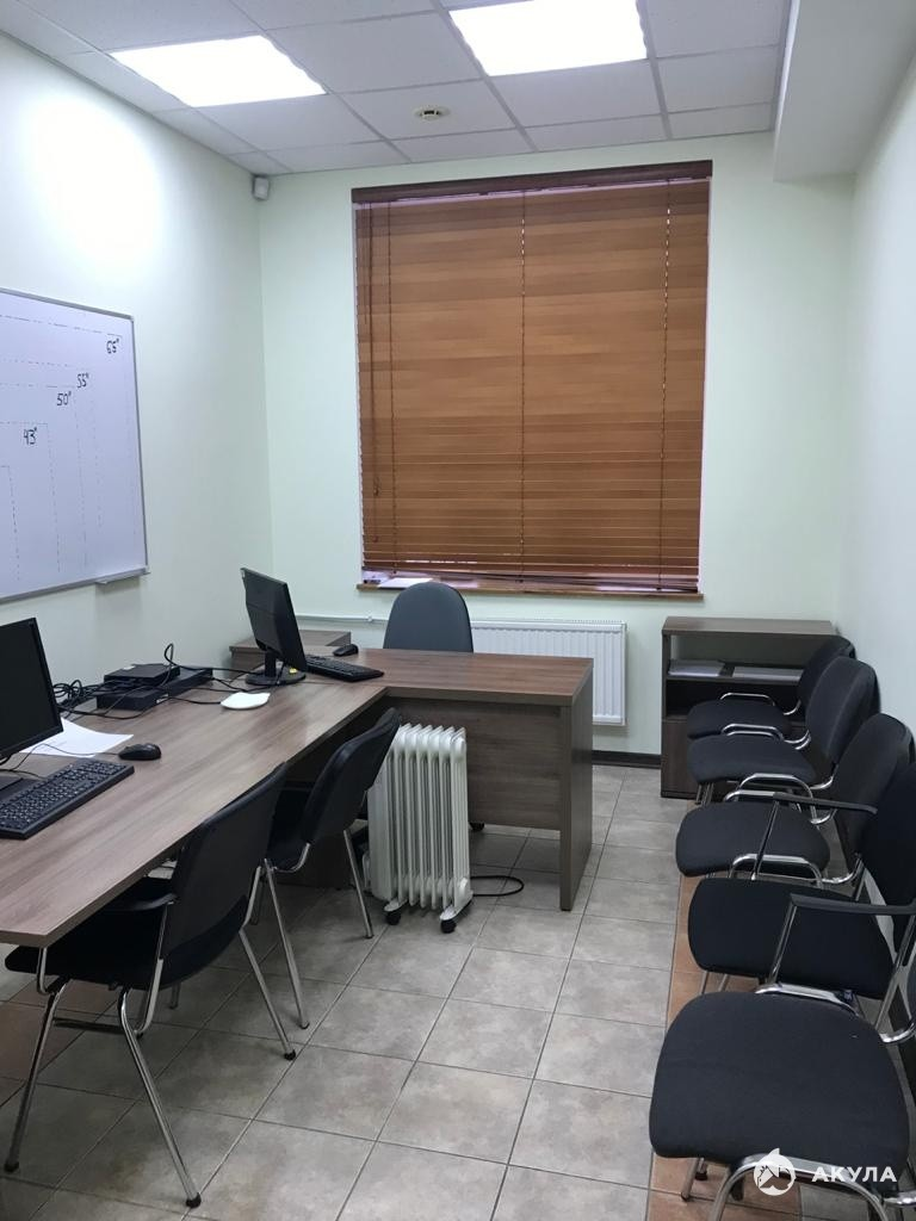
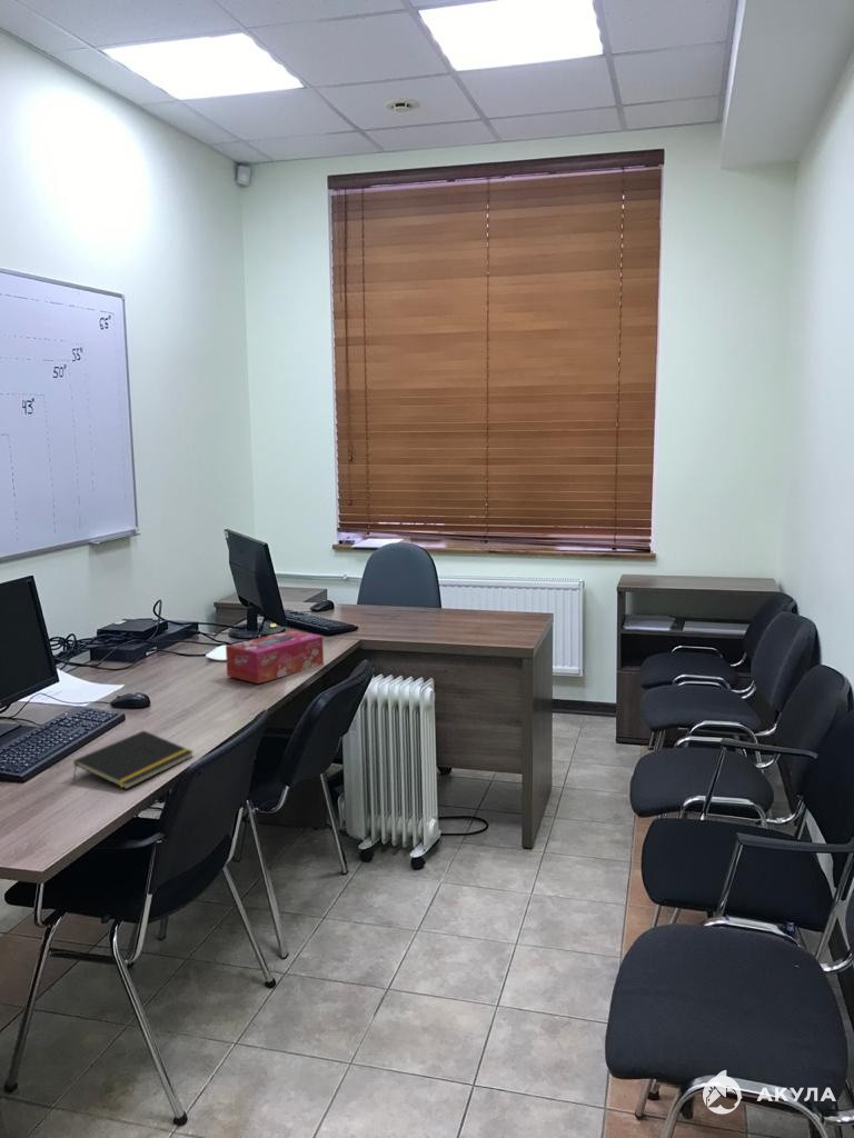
+ notepad [72,729,195,790]
+ tissue box [225,629,325,685]
